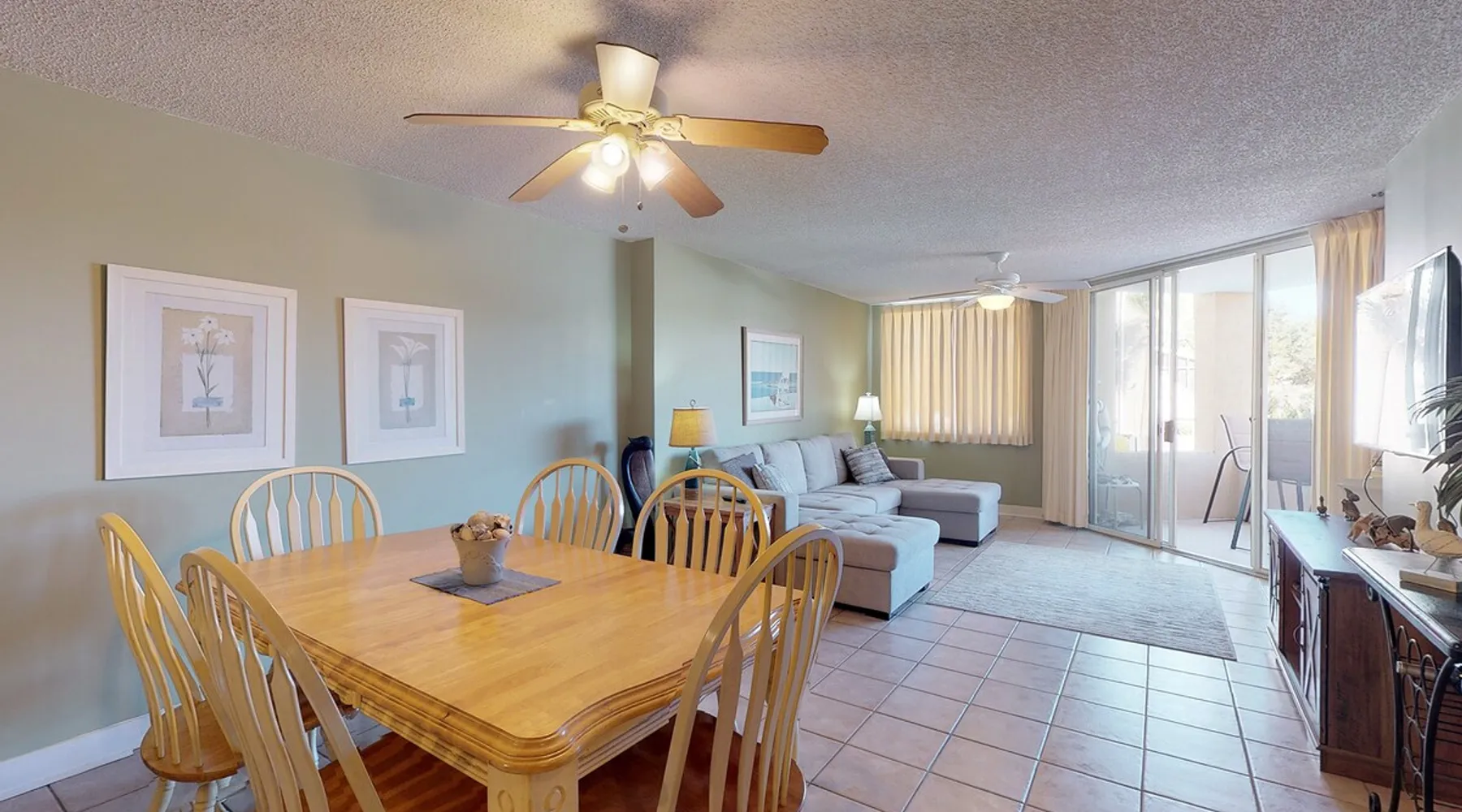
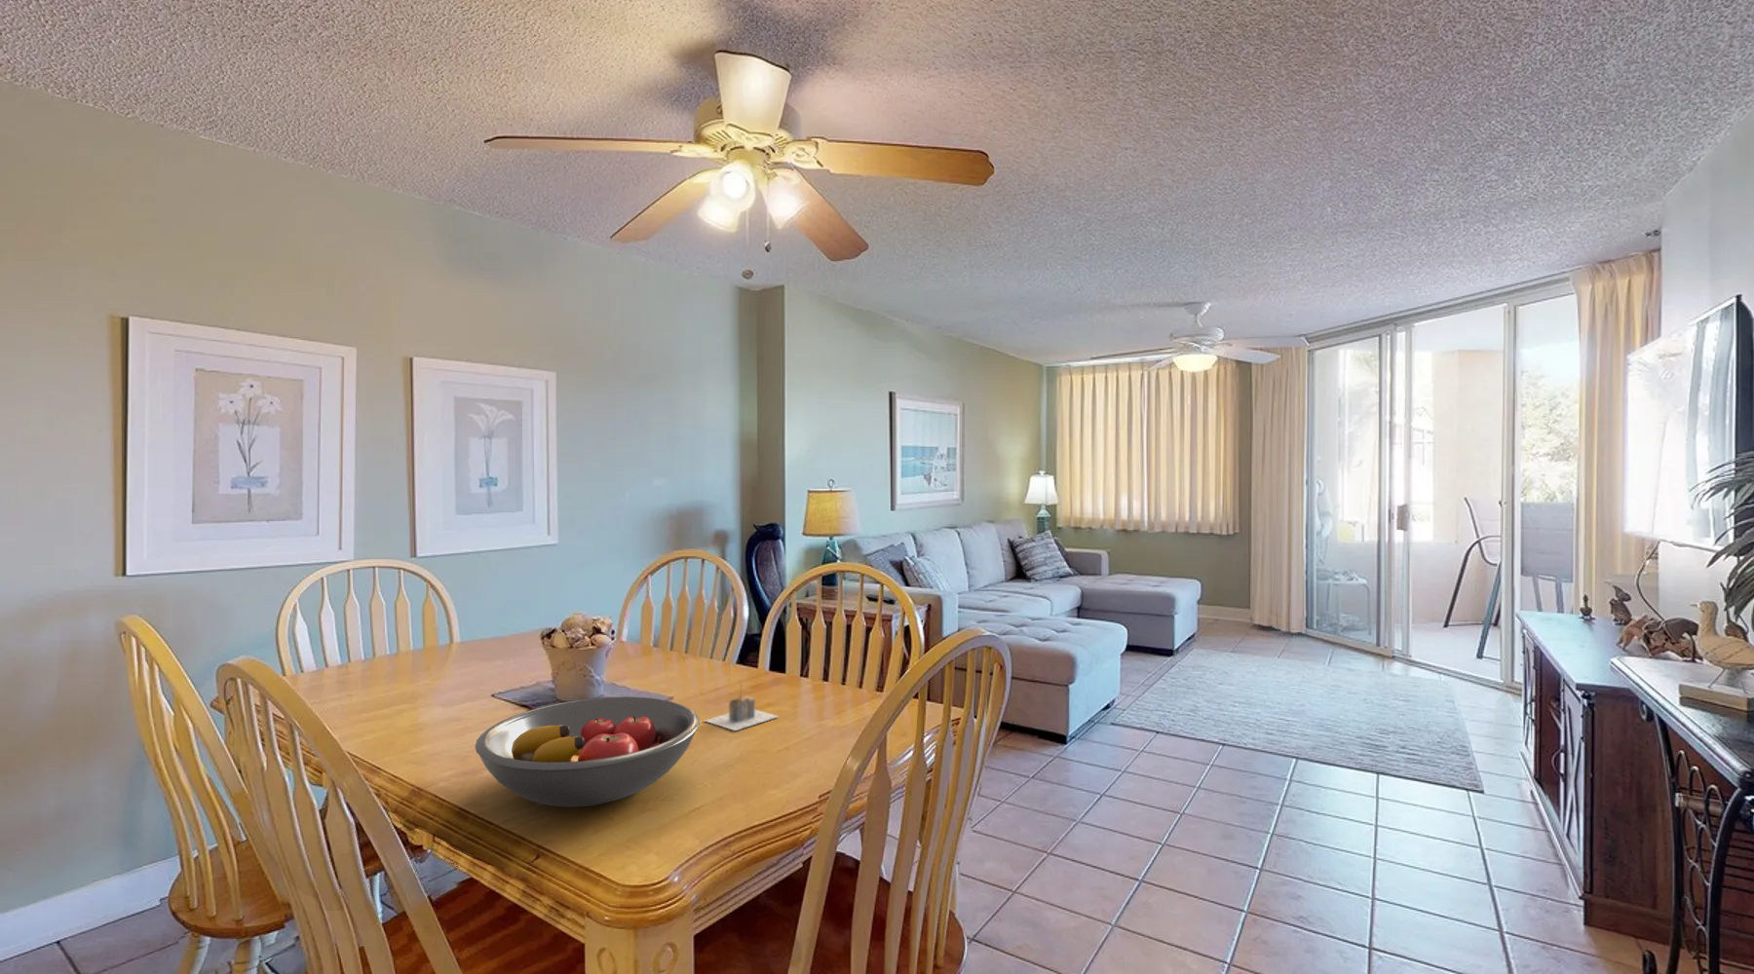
+ fruit bowl [475,696,701,807]
+ architectural model [704,684,781,732]
